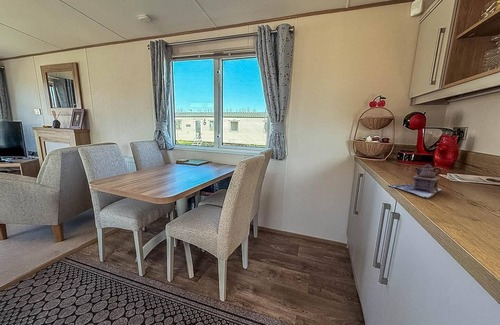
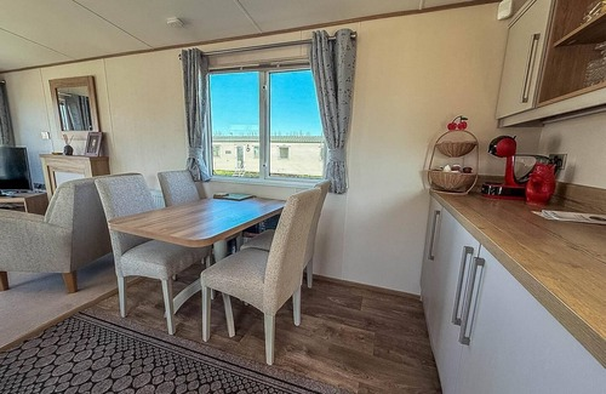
- teapot [387,163,442,199]
